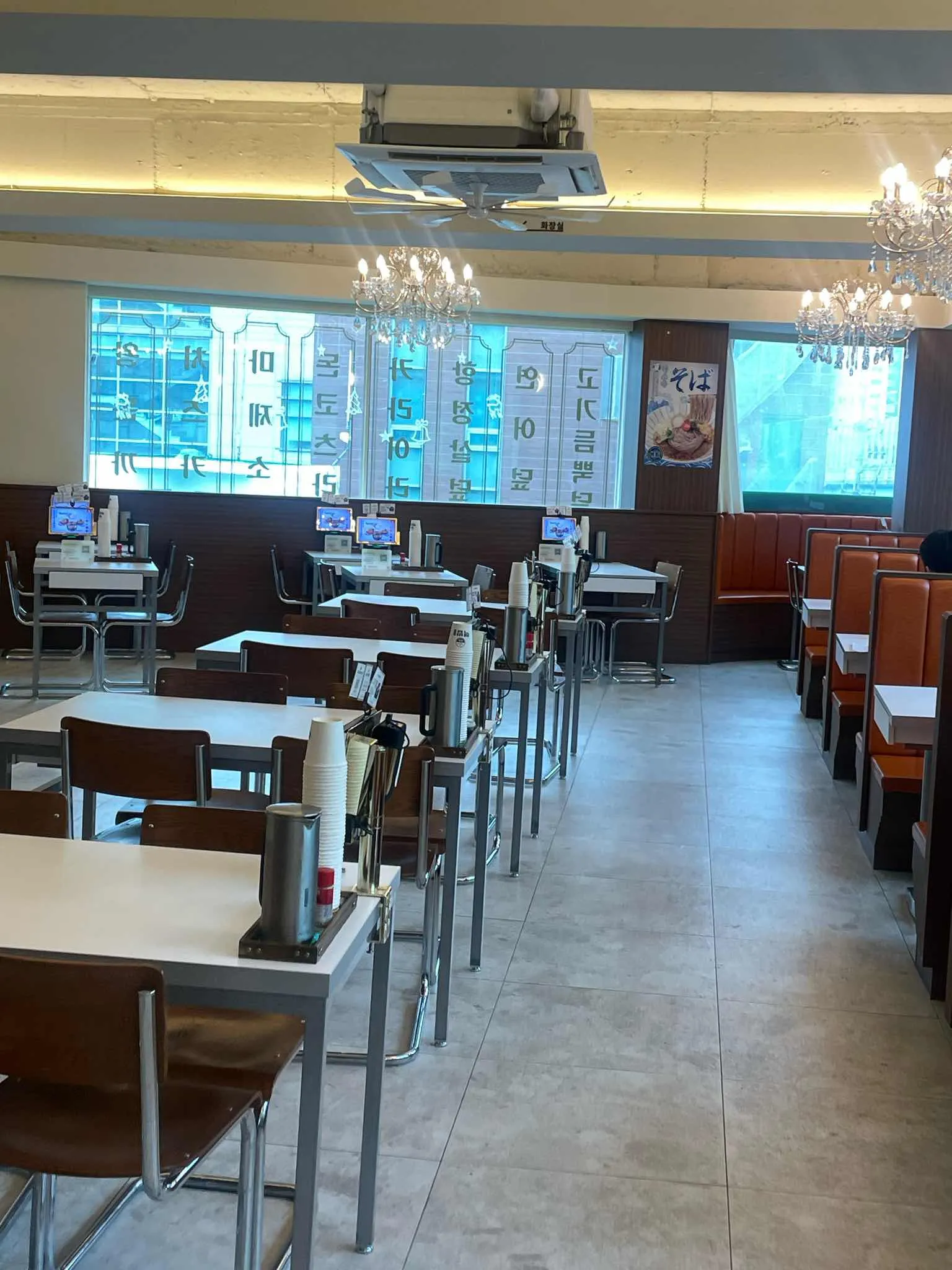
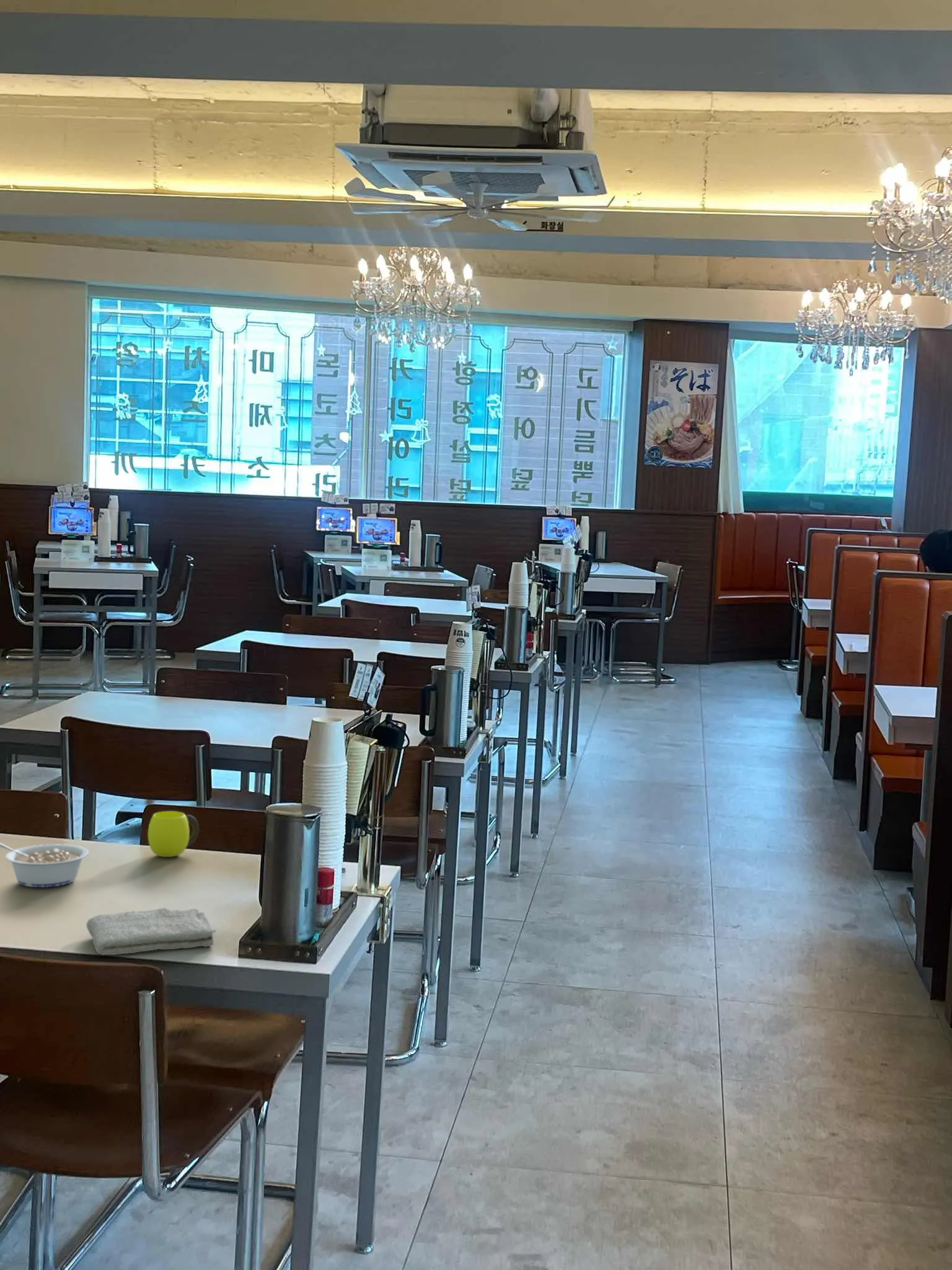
+ washcloth [86,907,217,956]
+ legume [0,842,89,888]
+ cup [148,810,200,858]
